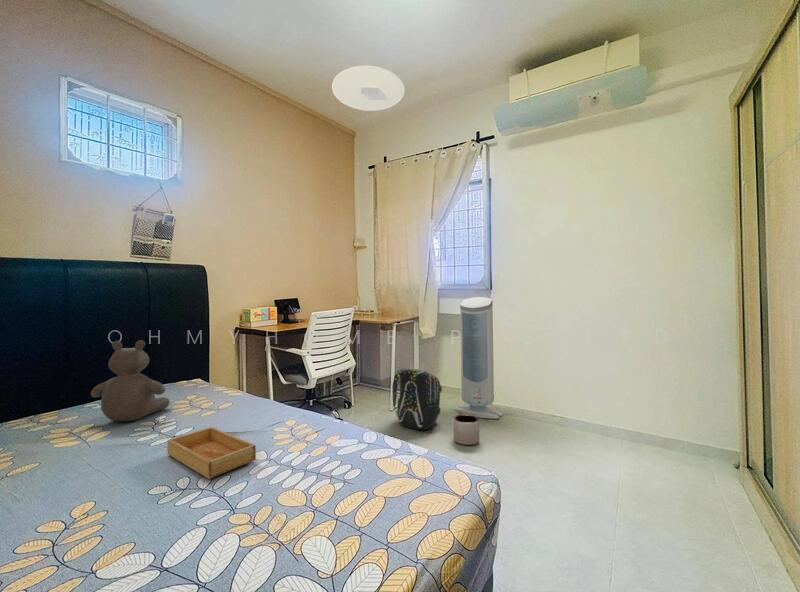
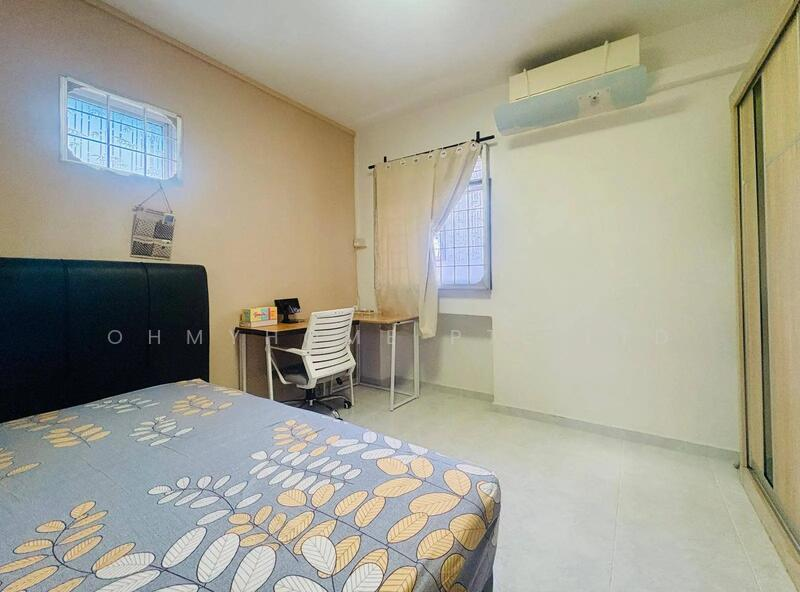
- ceiling light [331,65,406,112]
- air purifier [453,296,503,420]
- teddy bear [90,339,171,422]
- tray [167,426,257,480]
- backpack [391,368,443,431]
- planter [453,414,480,446]
